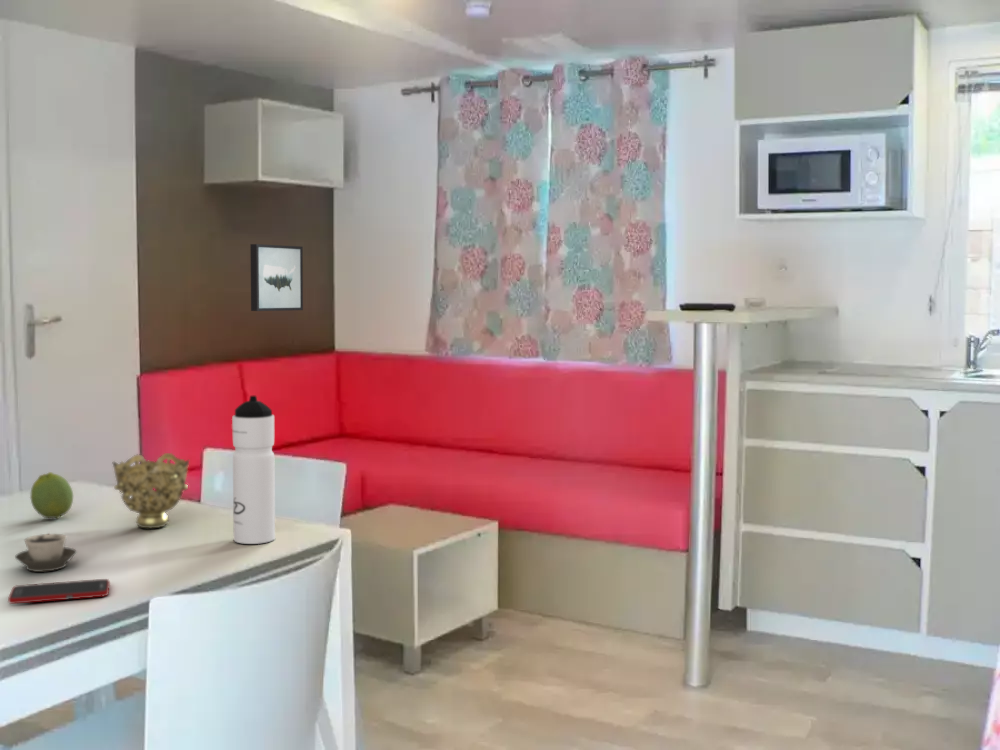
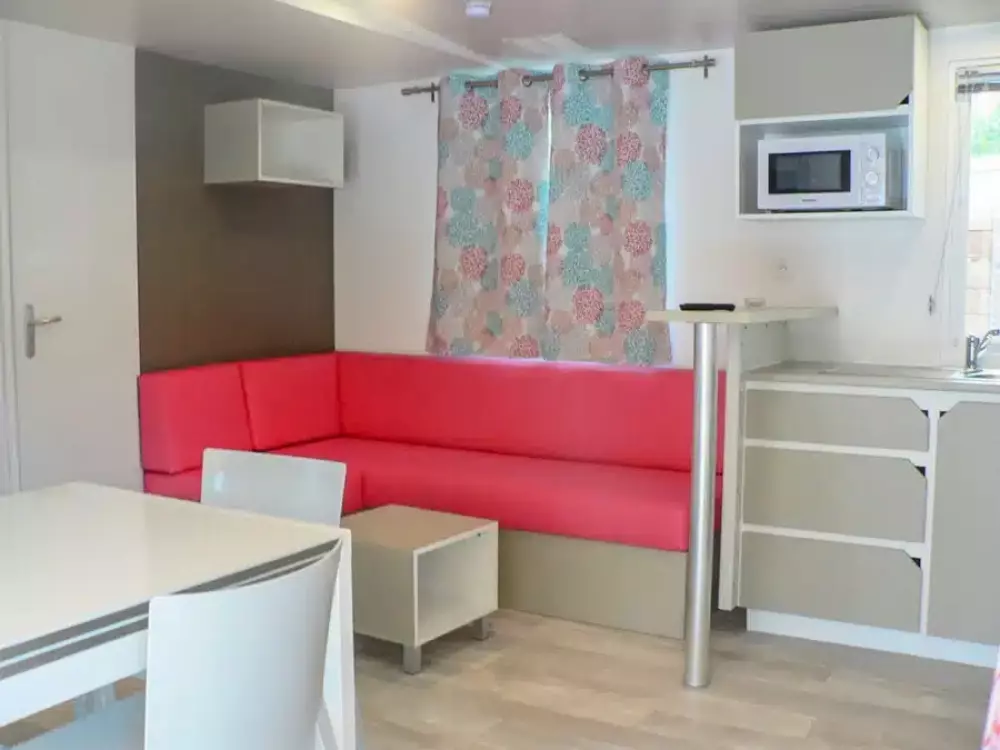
- cell phone [7,578,111,605]
- cup [14,533,78,573]
- wall art [249,243,304,312]
- fruit [29,471,74,520]
- decorative bowl [112,452,190,529]
- water bottle [231,395,276,545]
